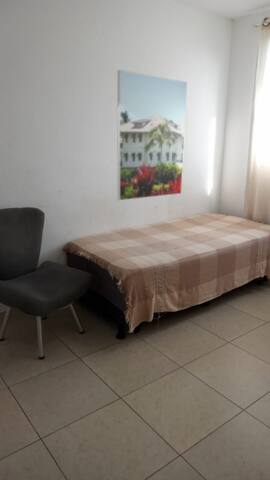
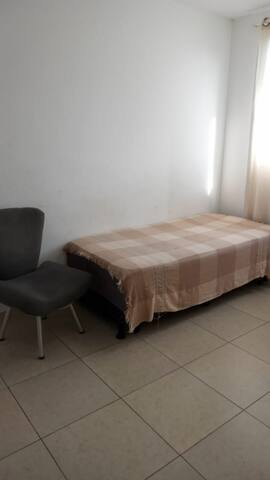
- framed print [116,69,188,202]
